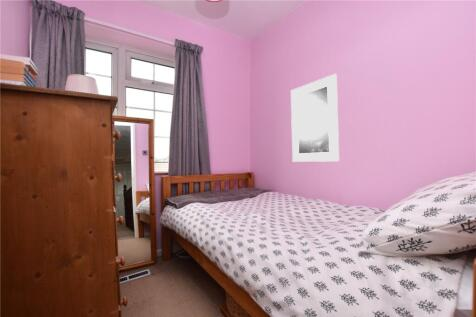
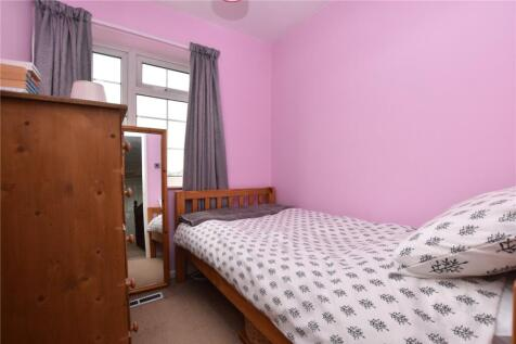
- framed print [290,73,340,163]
